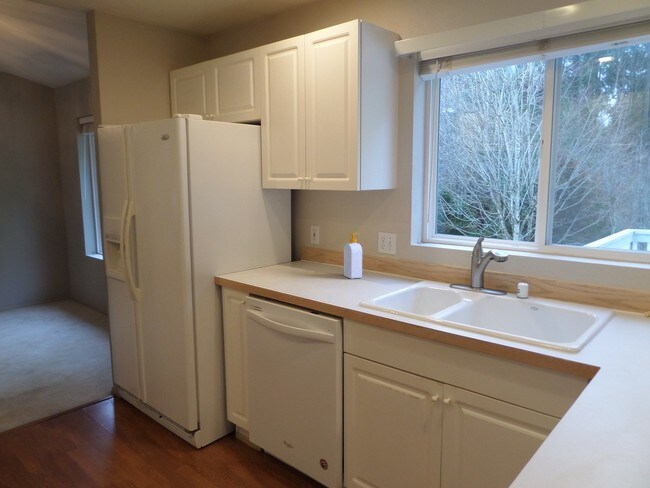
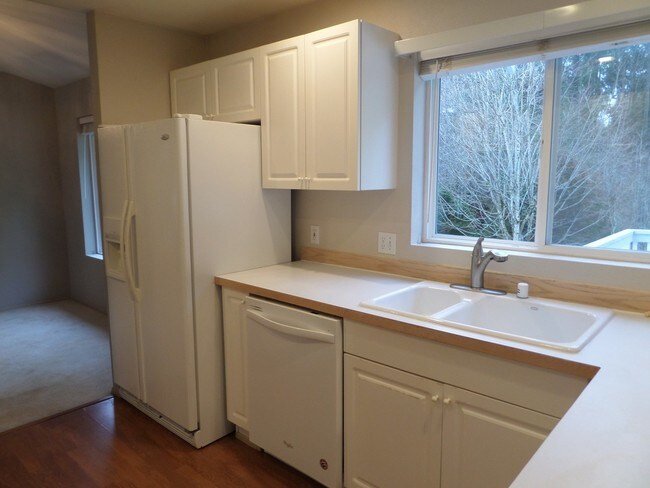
- soap bottle [343,232,363,280]
